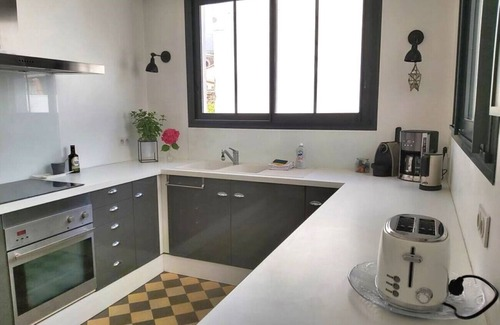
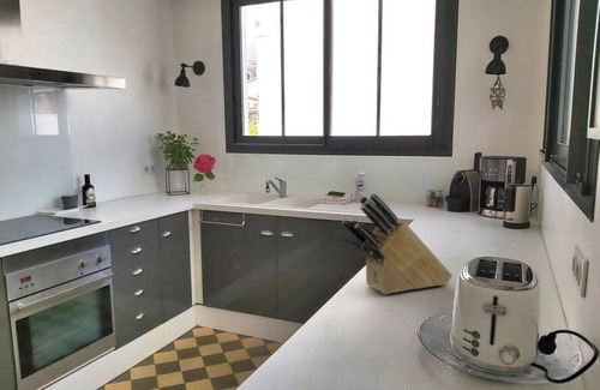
+ knife block [341,192,454,295]
